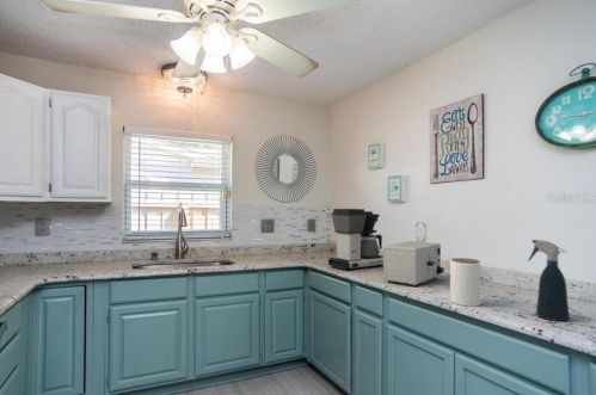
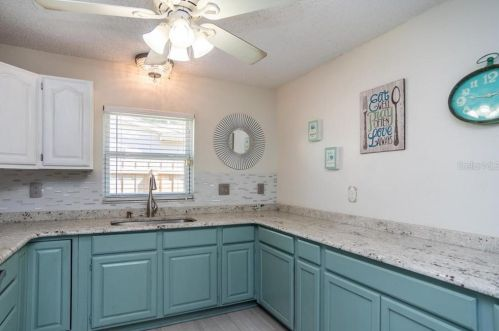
- toaster [382,240,446,288]
- coffee maker [327,208,383,272]
- spray bottle [527,239,571,322]
- jar [449,257,481,308]
